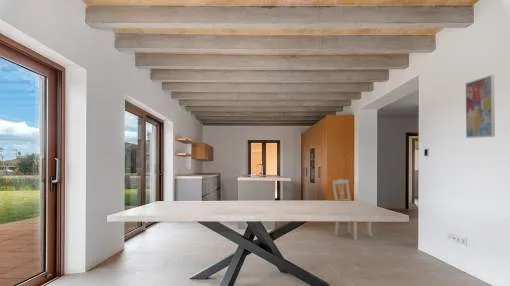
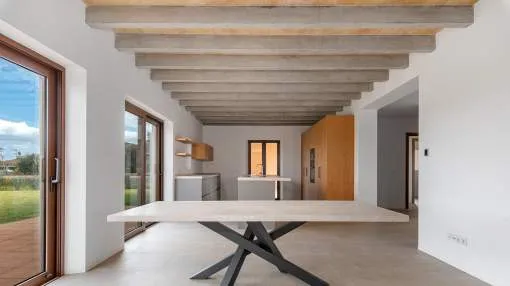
- wall art [465,74,496,139]
- dining chair [332,178,373,241]
